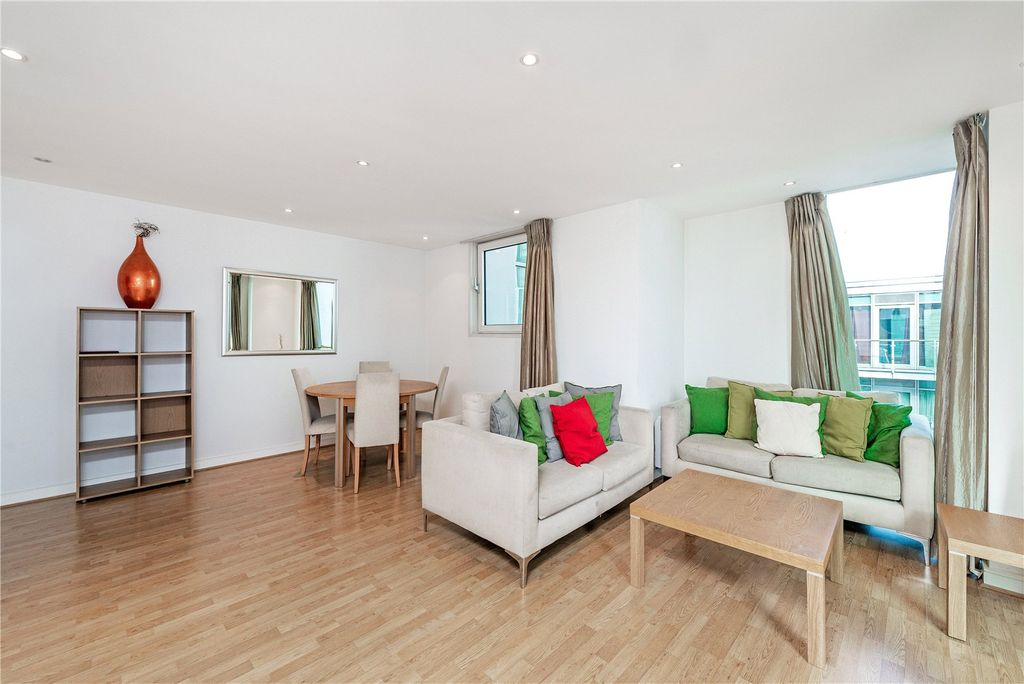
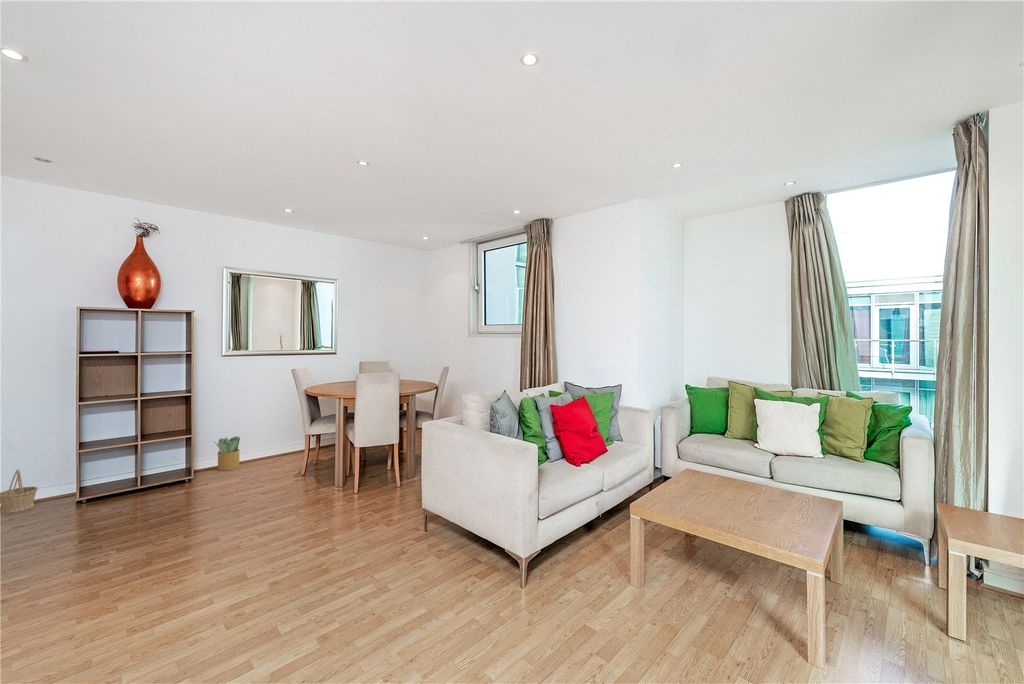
+ basket [0,468,39,514]
+ potted plant [213,435,241,471]
